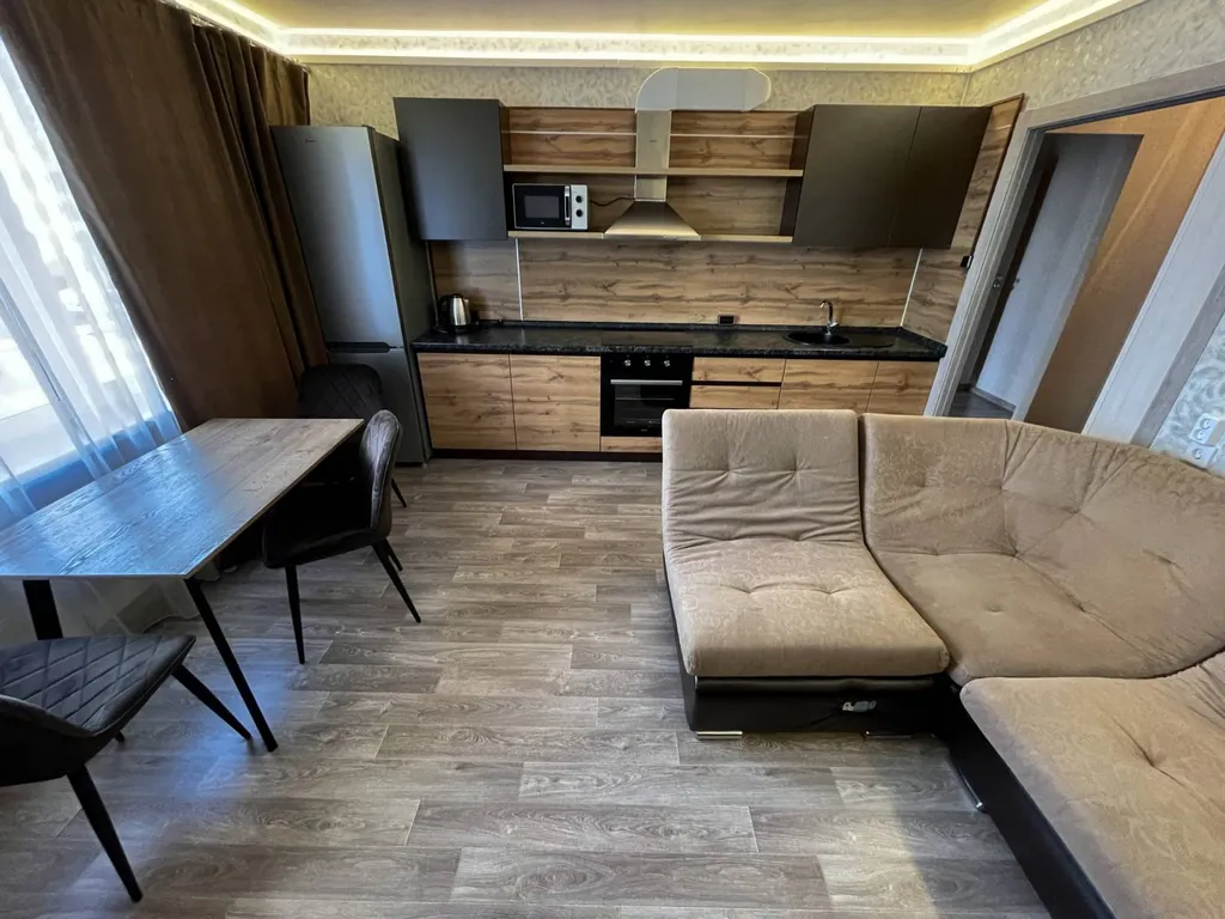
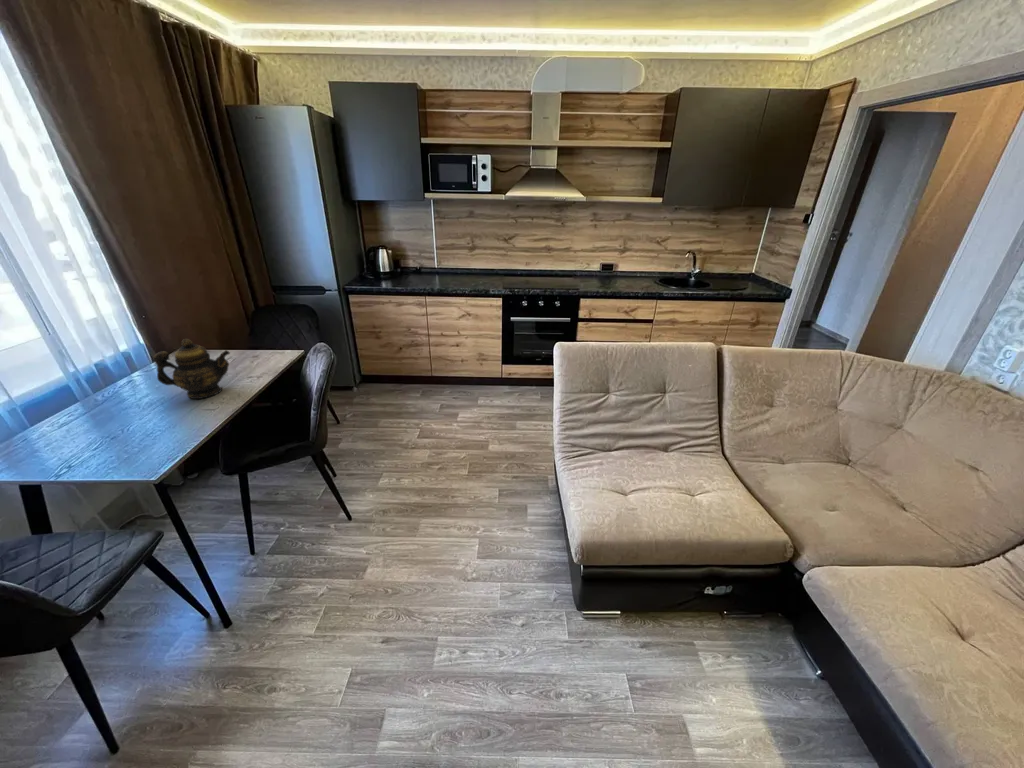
+ teapot [153,338,231,400]
